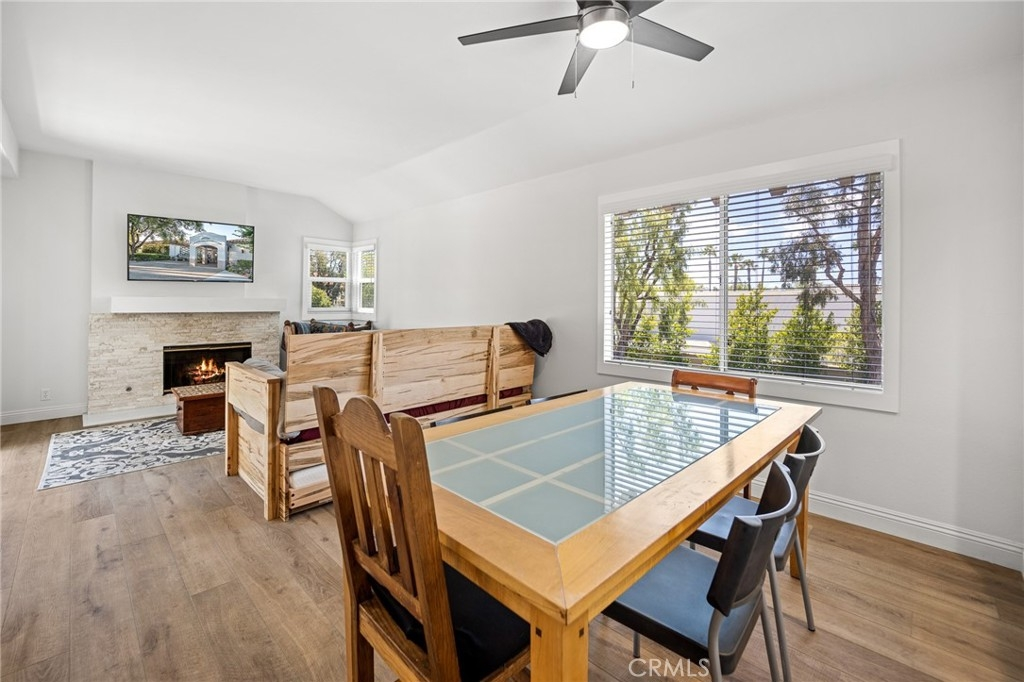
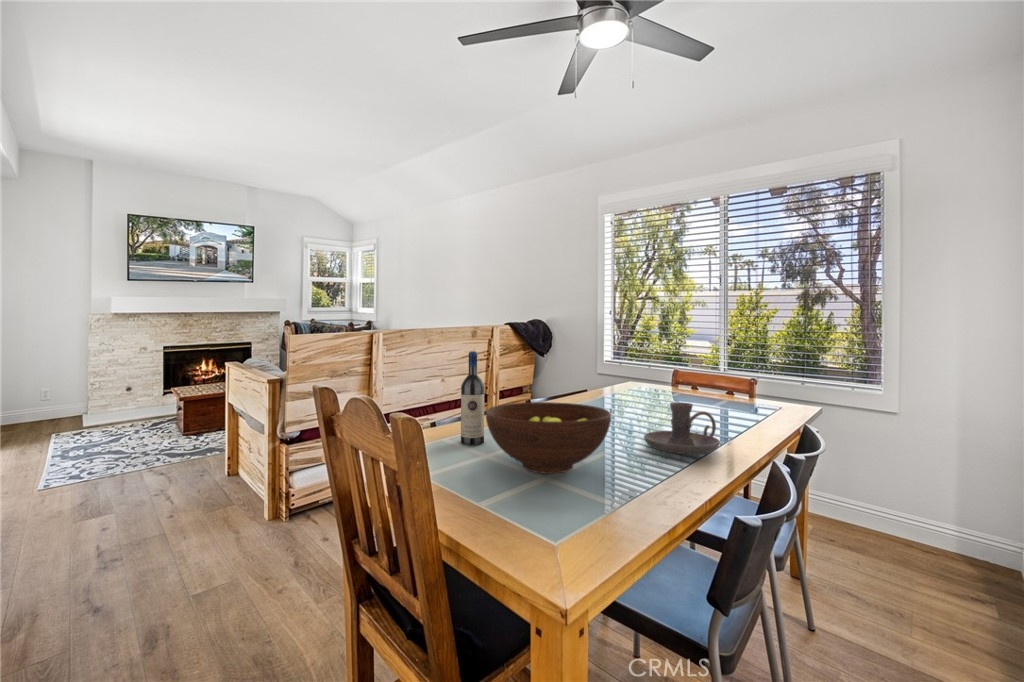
+ wine bottle [460,350,485,446]
+ candle holder [643,401,721,455]
+ fruit bowl [485,401,612,475]
